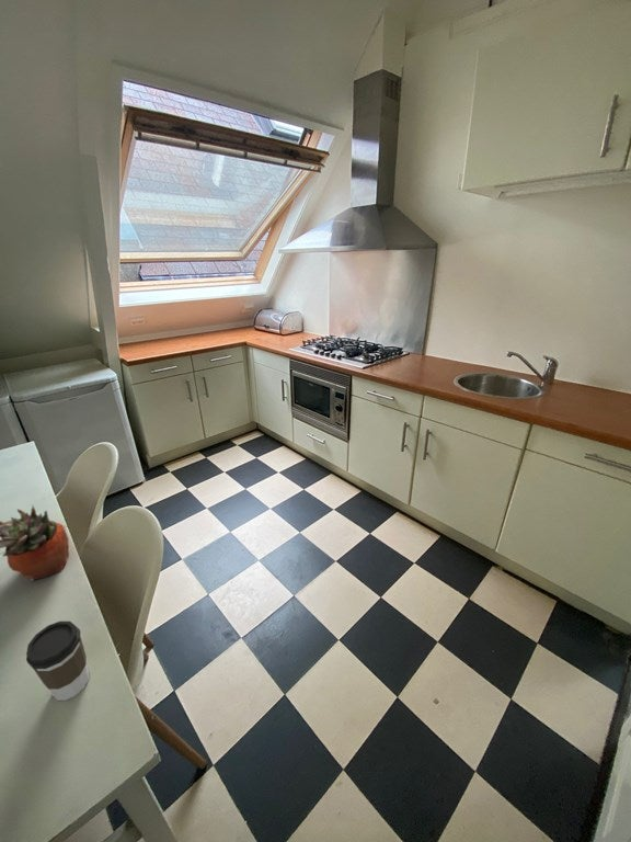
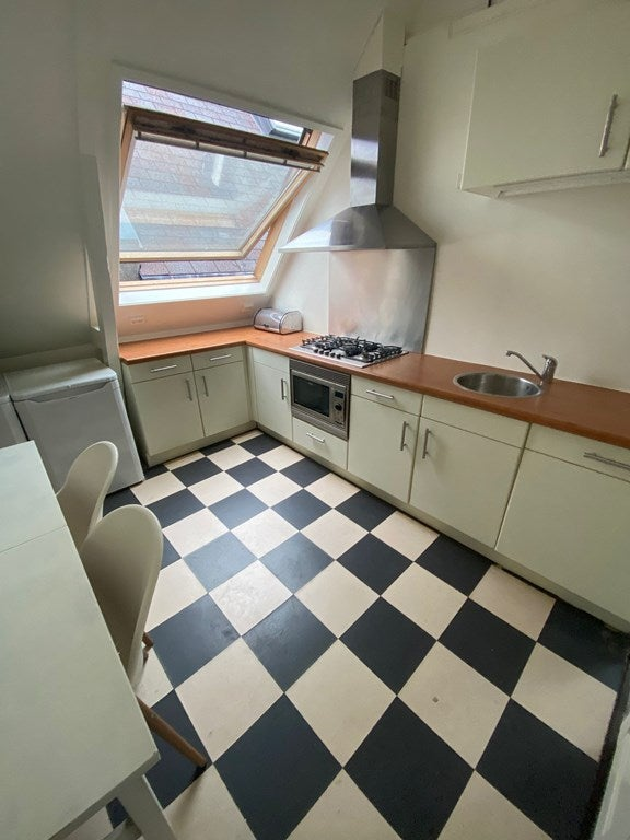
- succulent planter [0,505,70,582]
- coffee cup [25,621,90,702]
